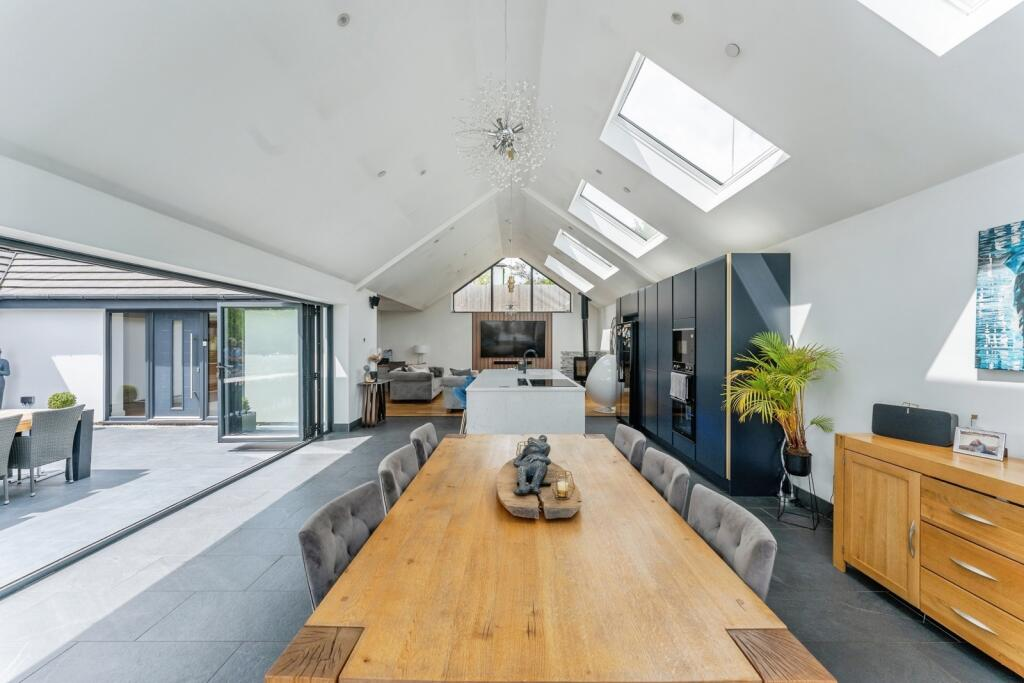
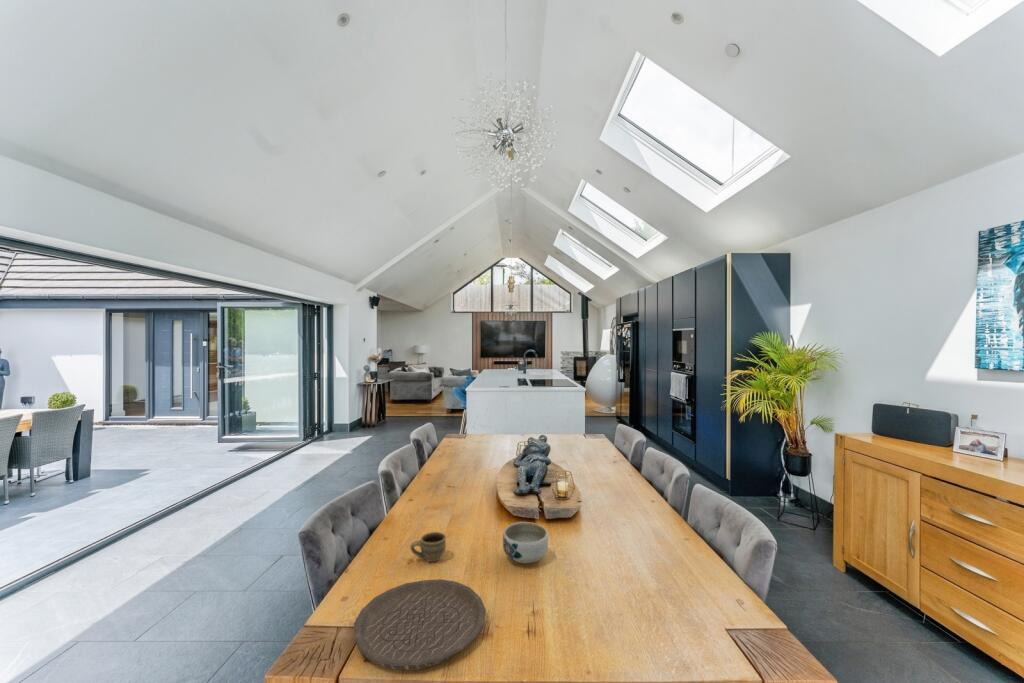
+ plate [353,578,487,671]
+ cup [409,531,447,563]
+ bowl [502,521,549,564]
